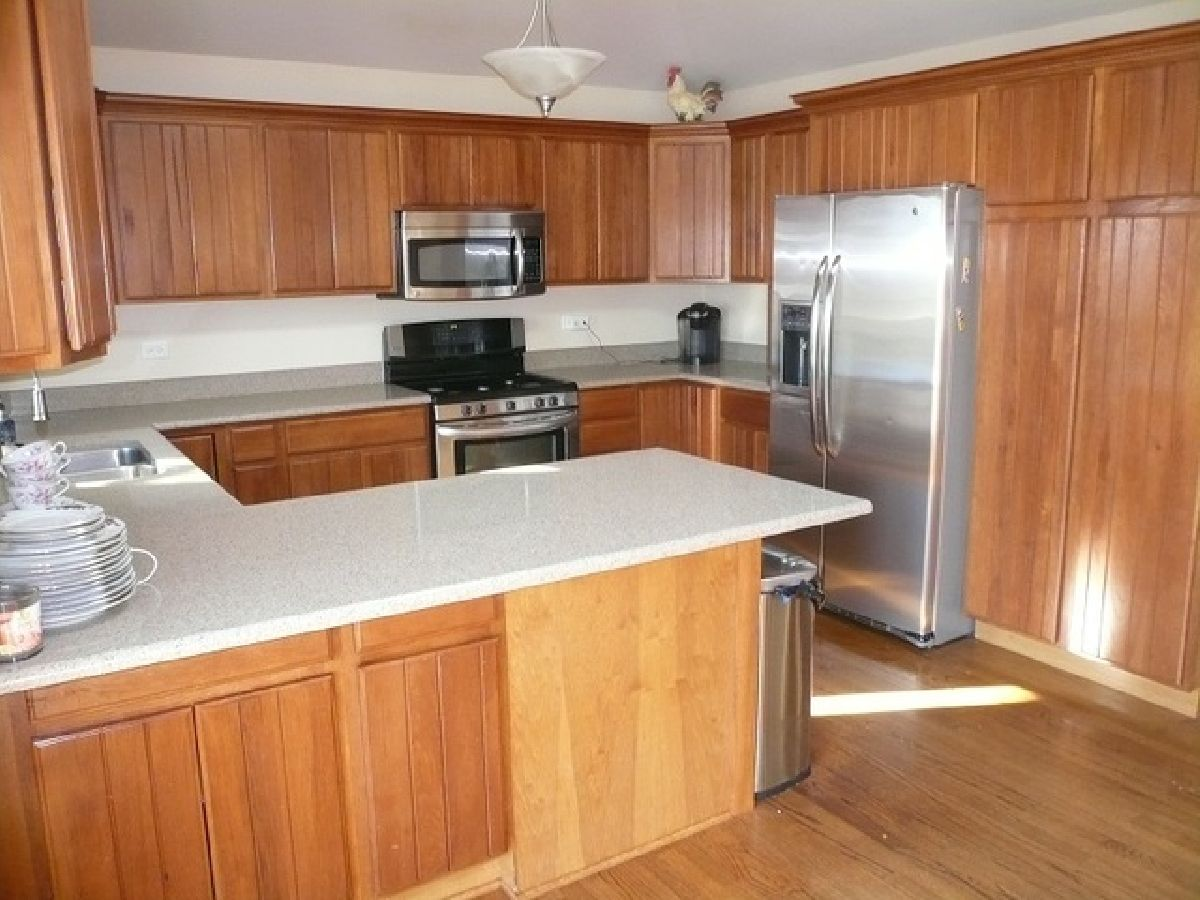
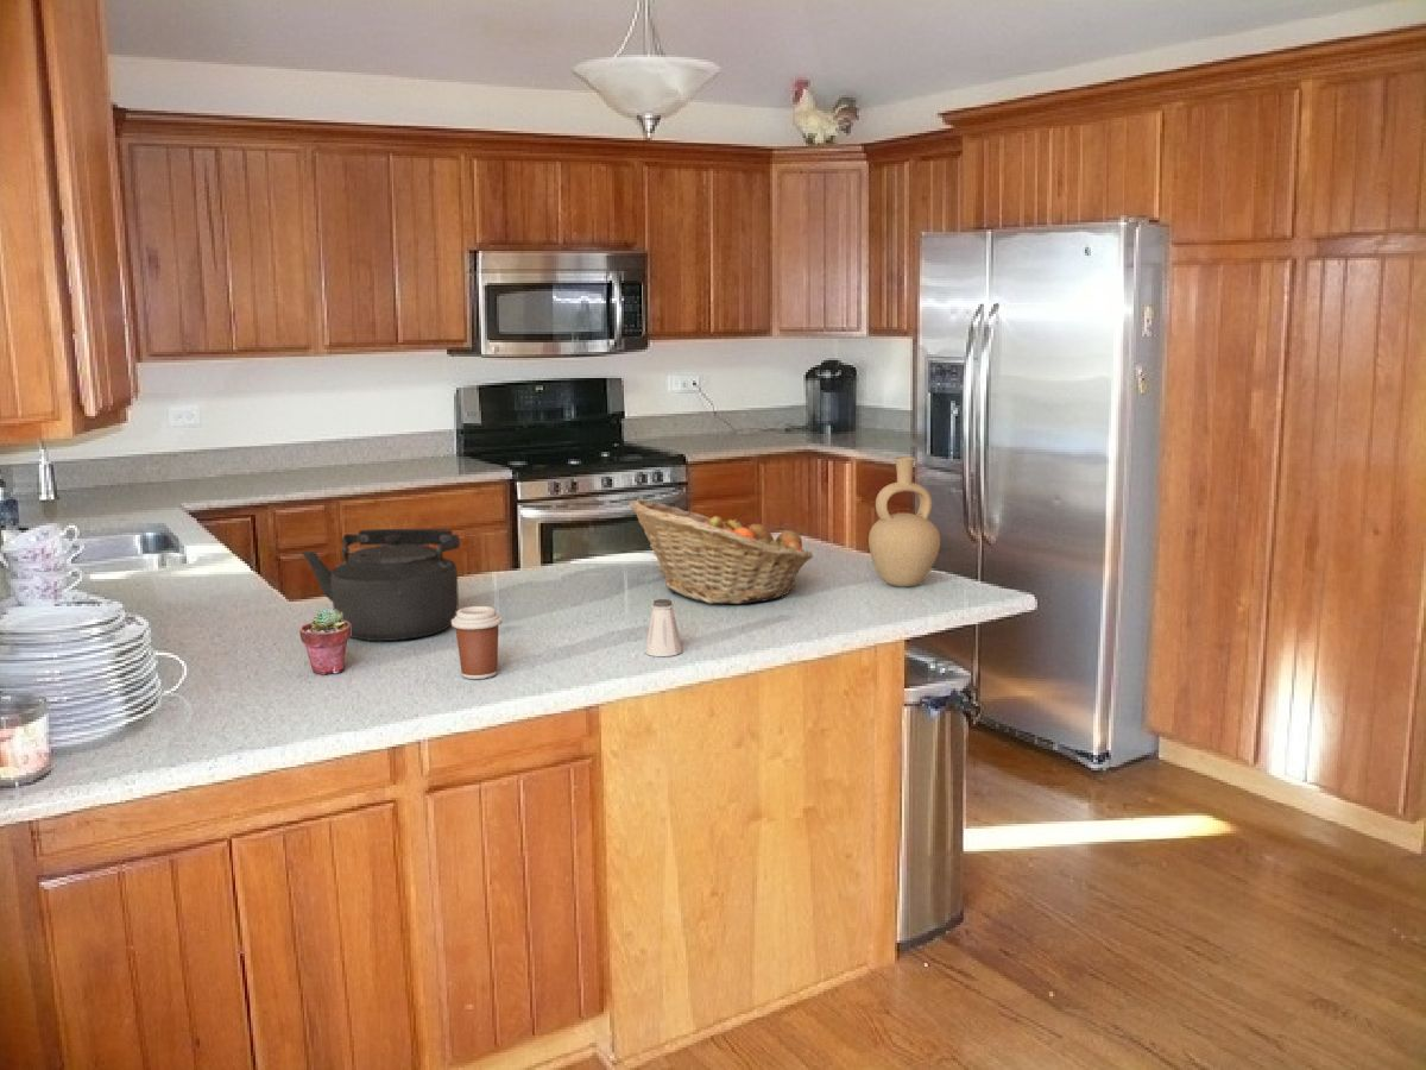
+ coffee cup [450,605,504,680]
+ kettle [299,528,461,642]
+ vase [867,457,941,587]
+ fruit basket [629,498,814,605]
+ saltshaker [644,598,683,657]
+ potted succulent [298,606,351,675]
